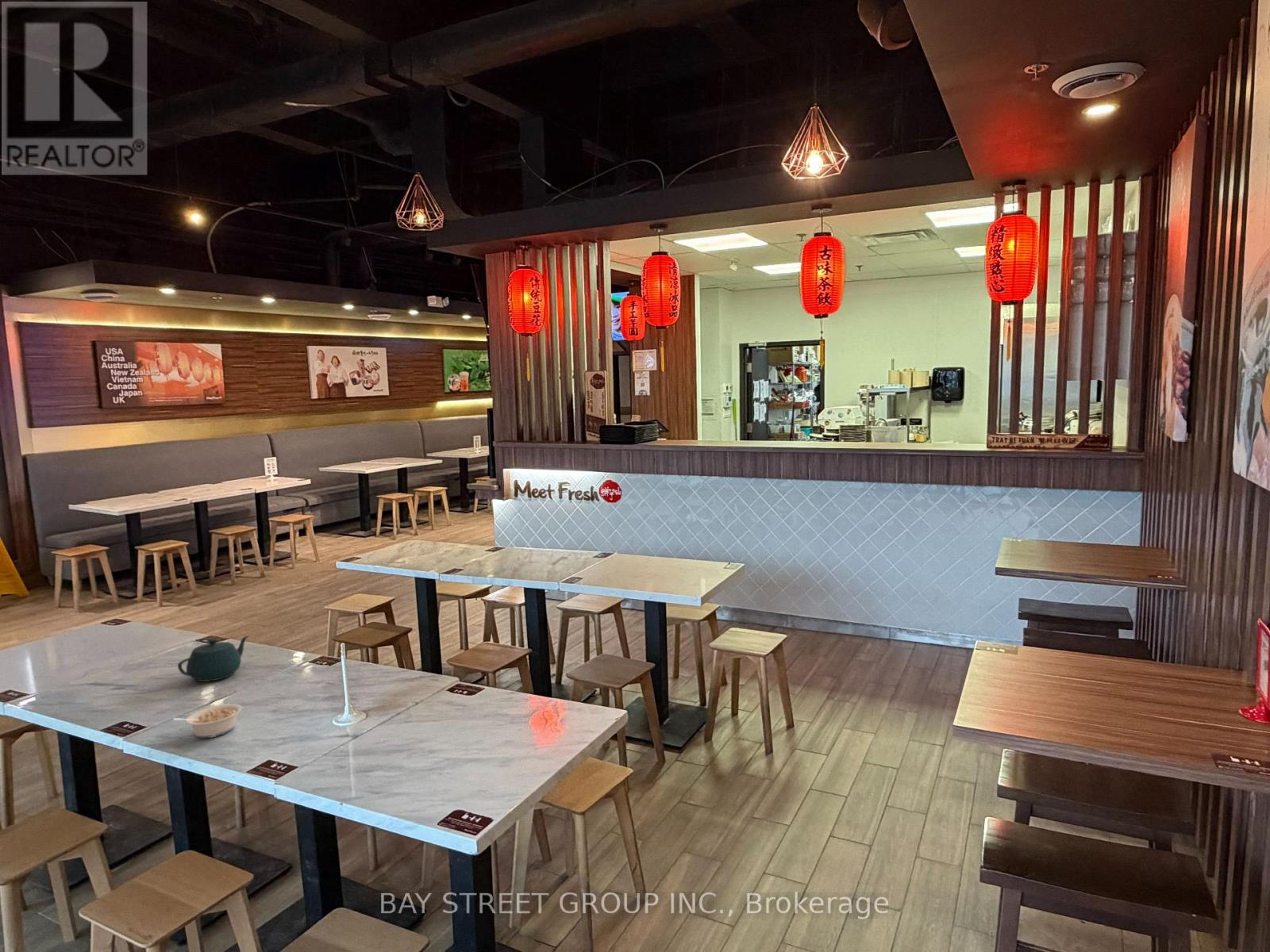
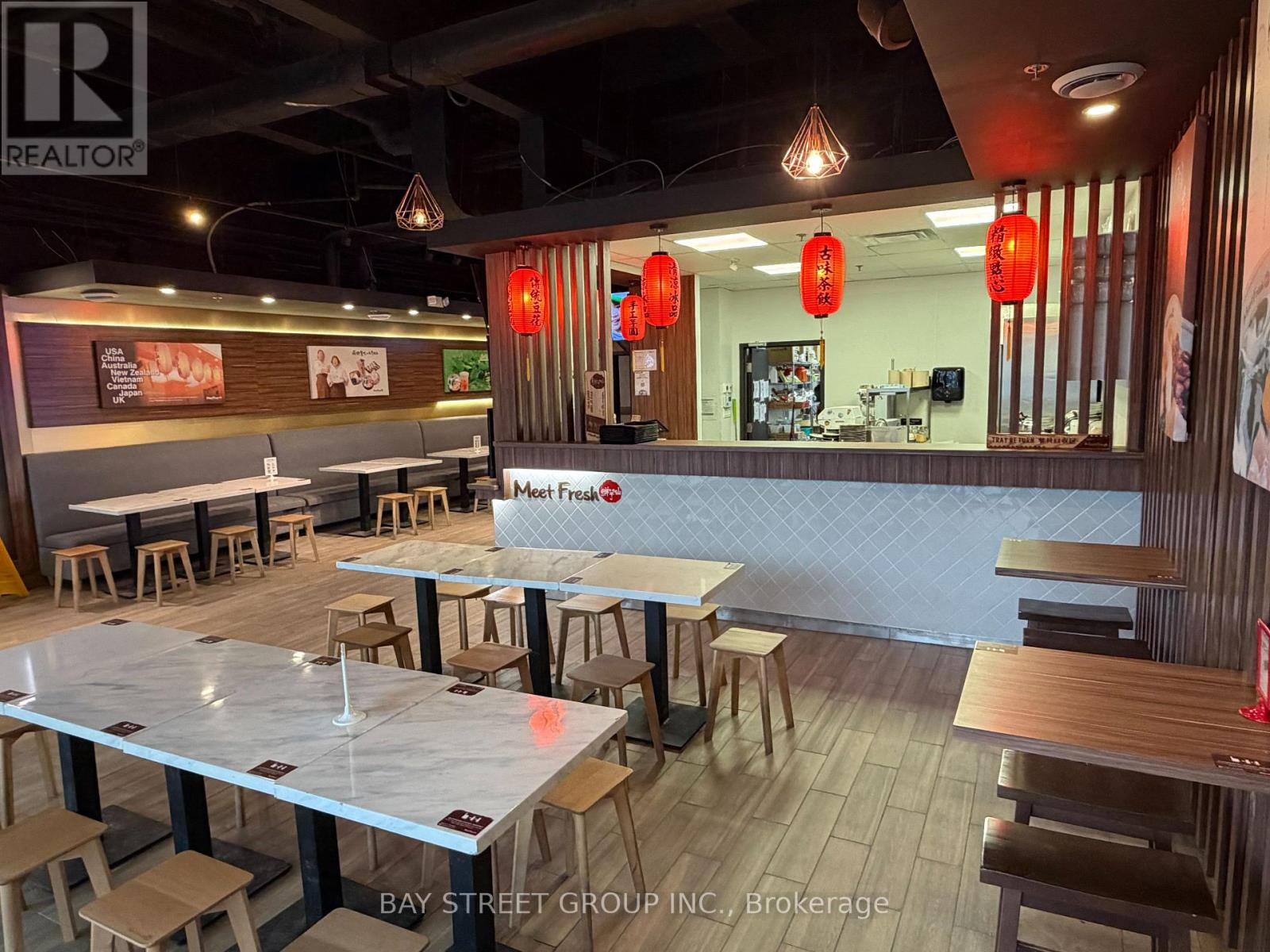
- teapot [177,635,250,682]
- legume [172,703,243,739]
